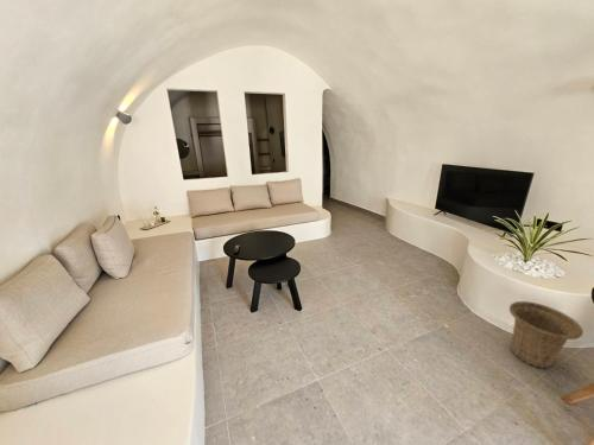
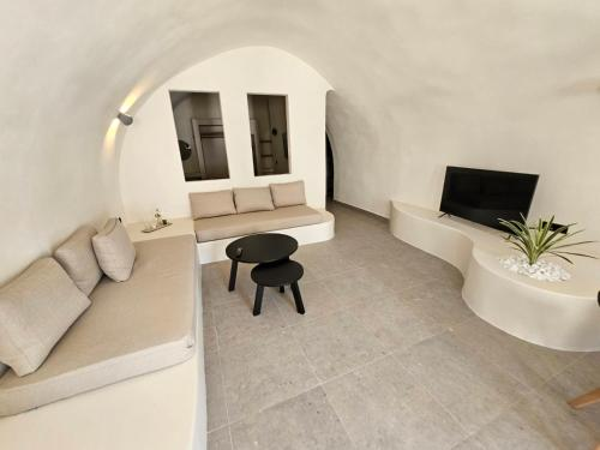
- basket [508,300,584,369]
